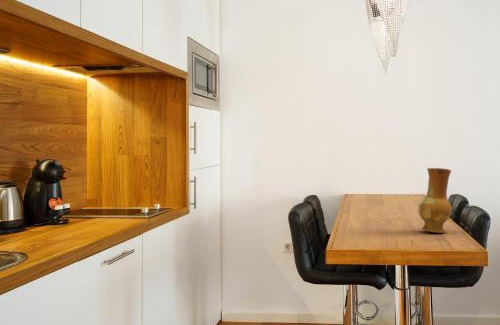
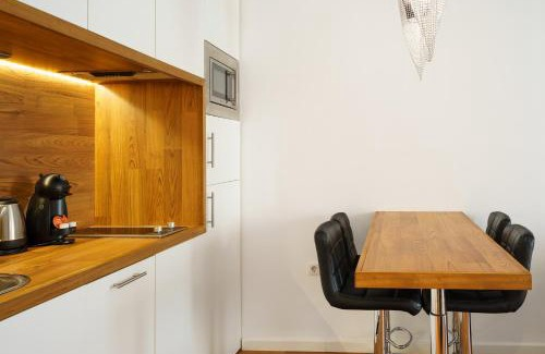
- ceramic jug [417,167,453,234]
